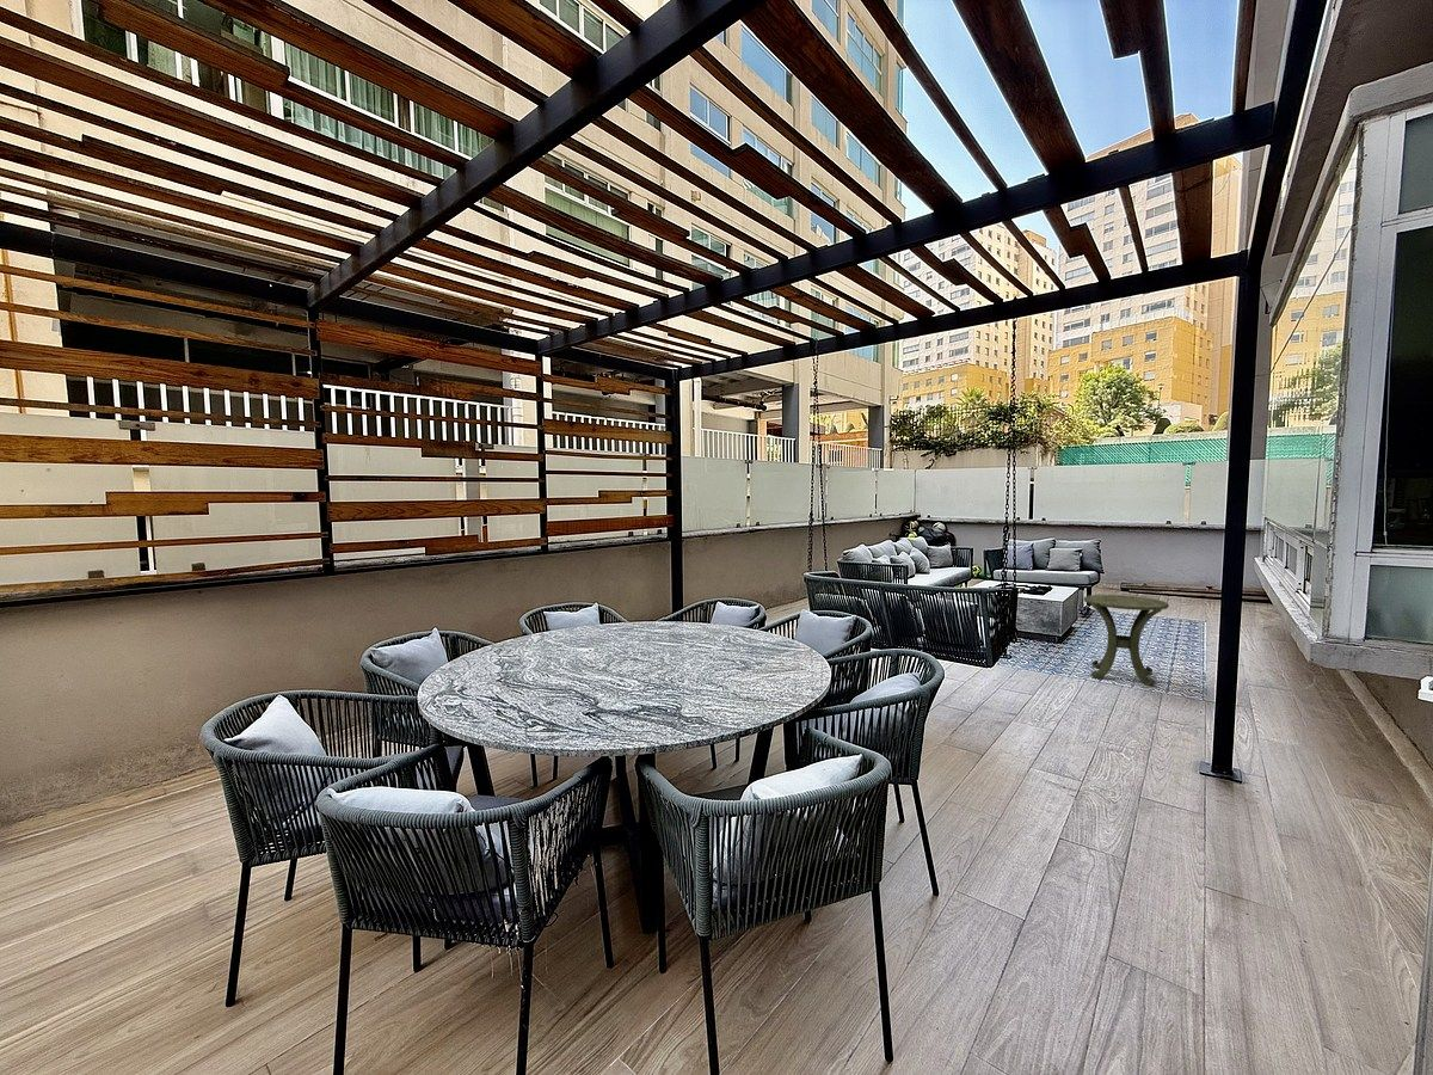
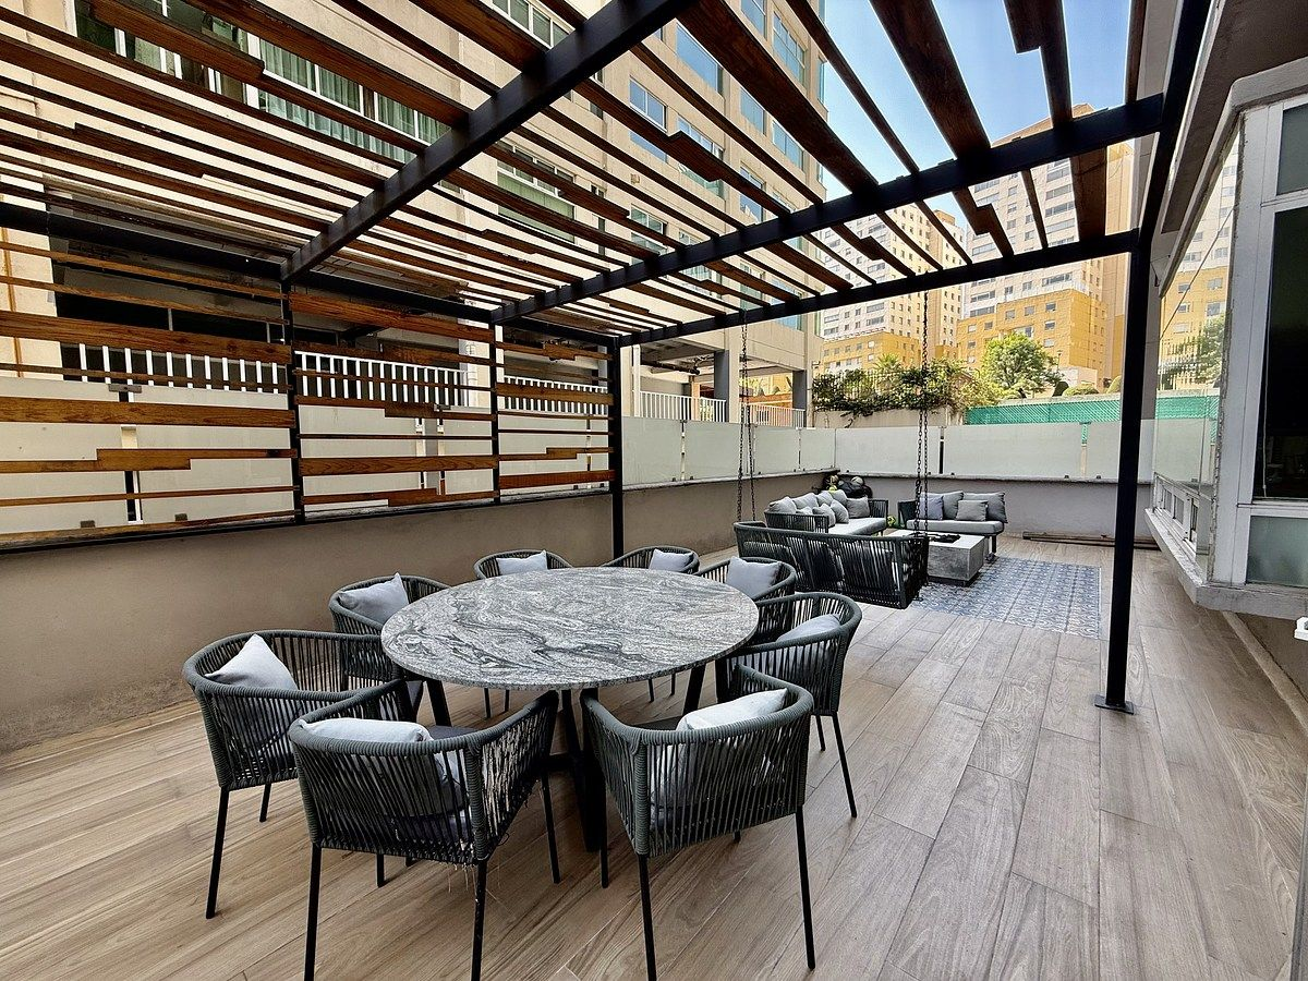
- side table [1082,594,1170,686]
